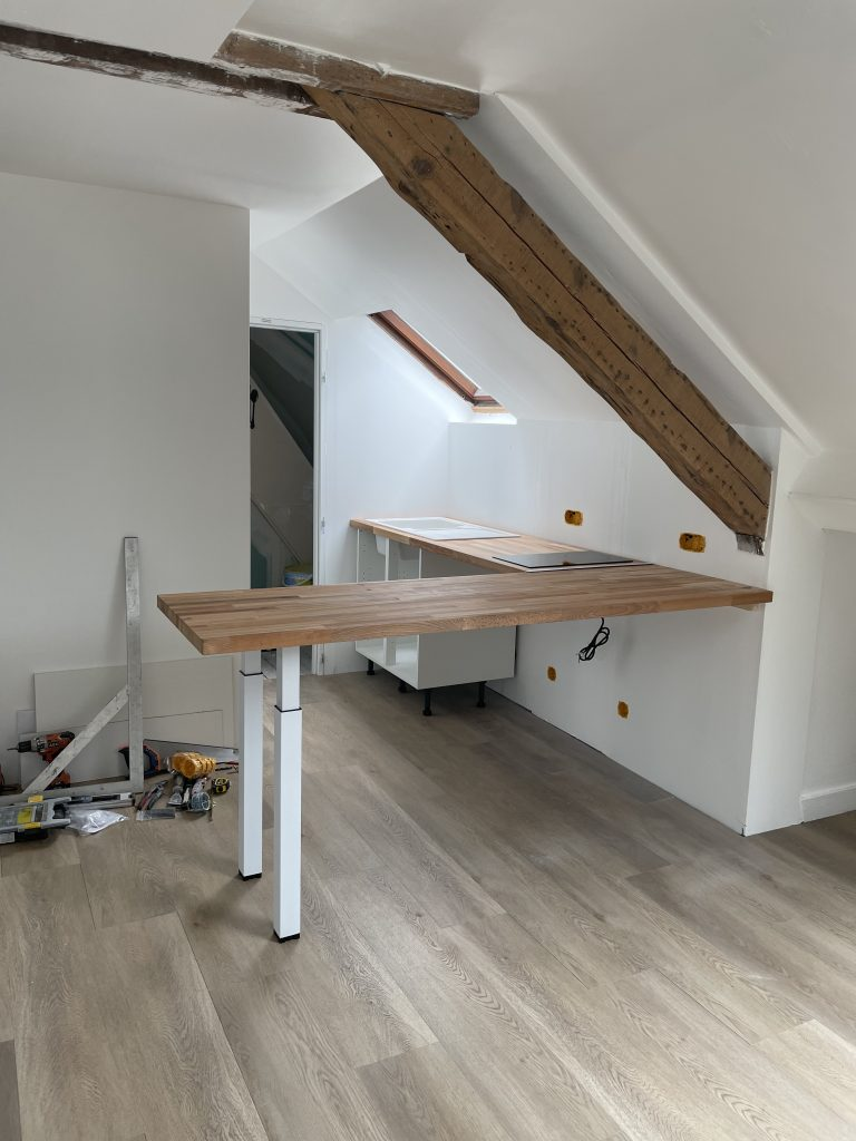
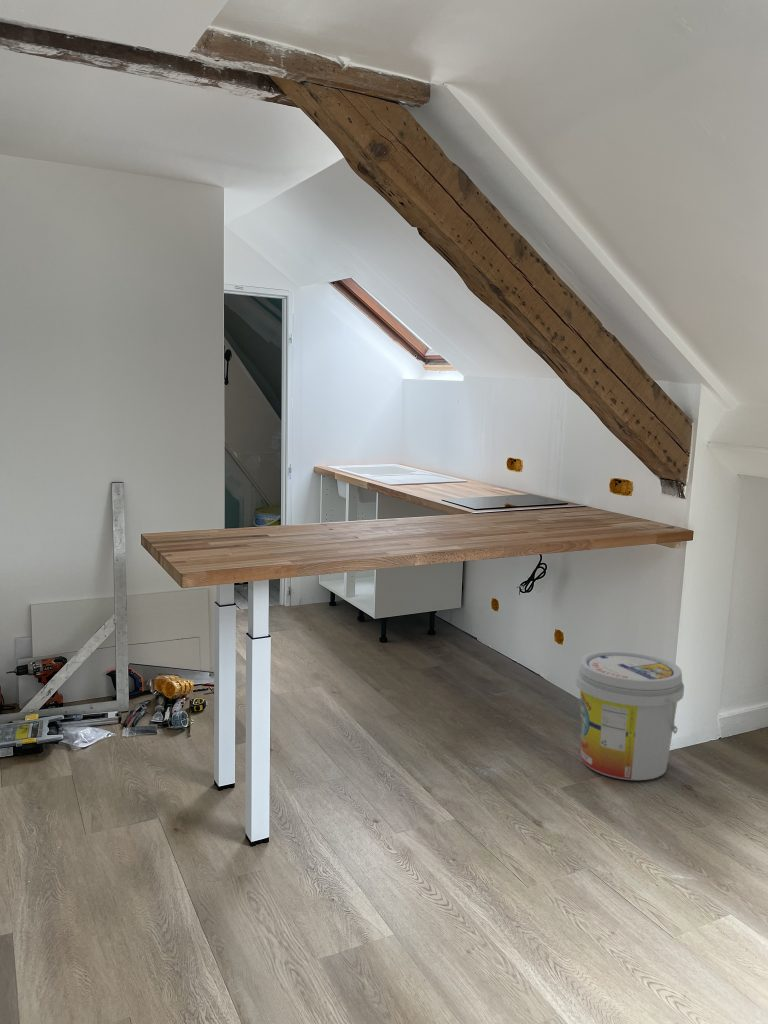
+ bucket [575,650,685,781]
